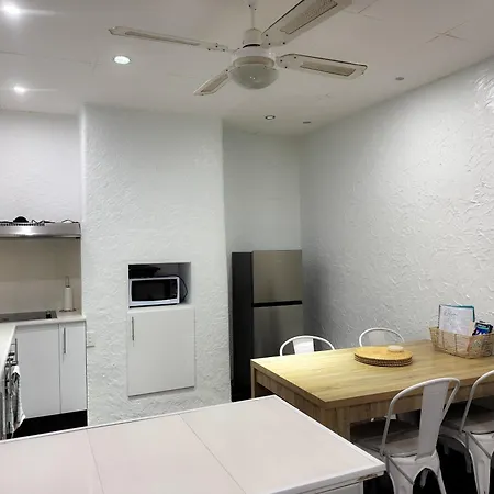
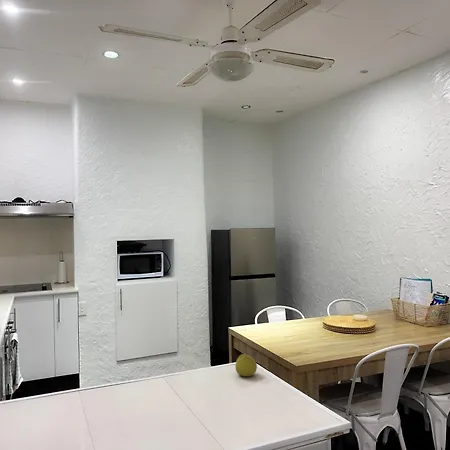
+ lemon [235,353,258,377]
